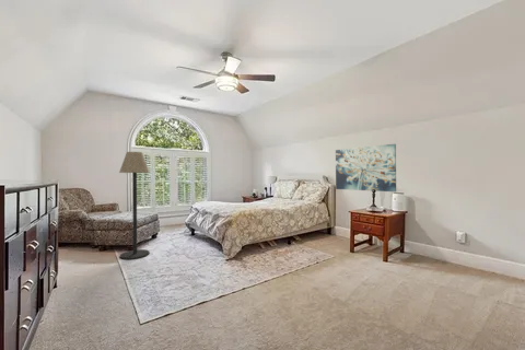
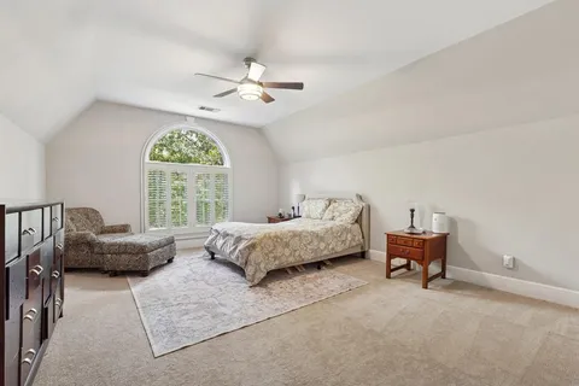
- wall art [335,143,397,192]
- floor lamp [118,151,151,260]
